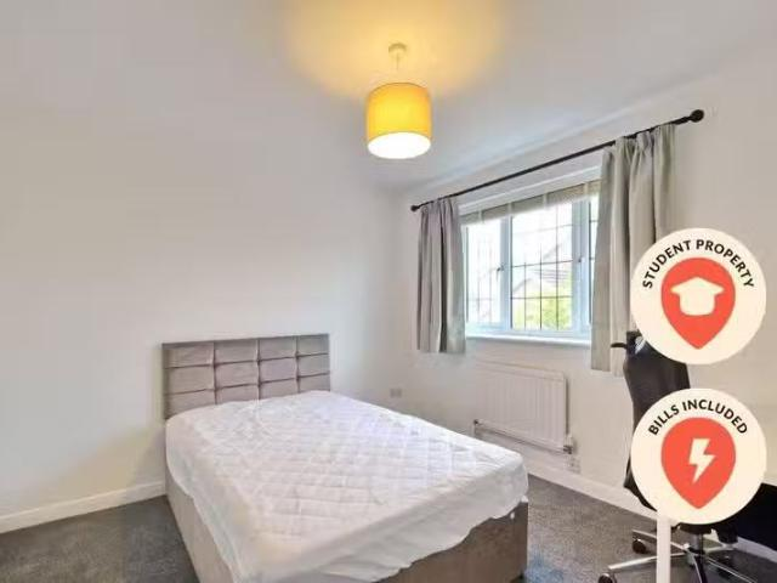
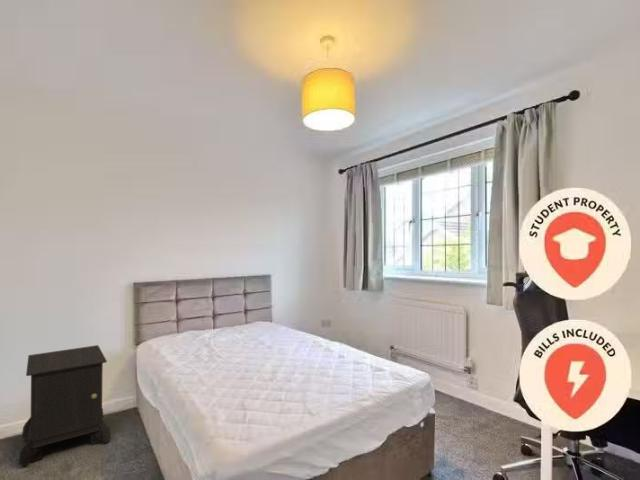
+ nightstand [18,344,112,467]
